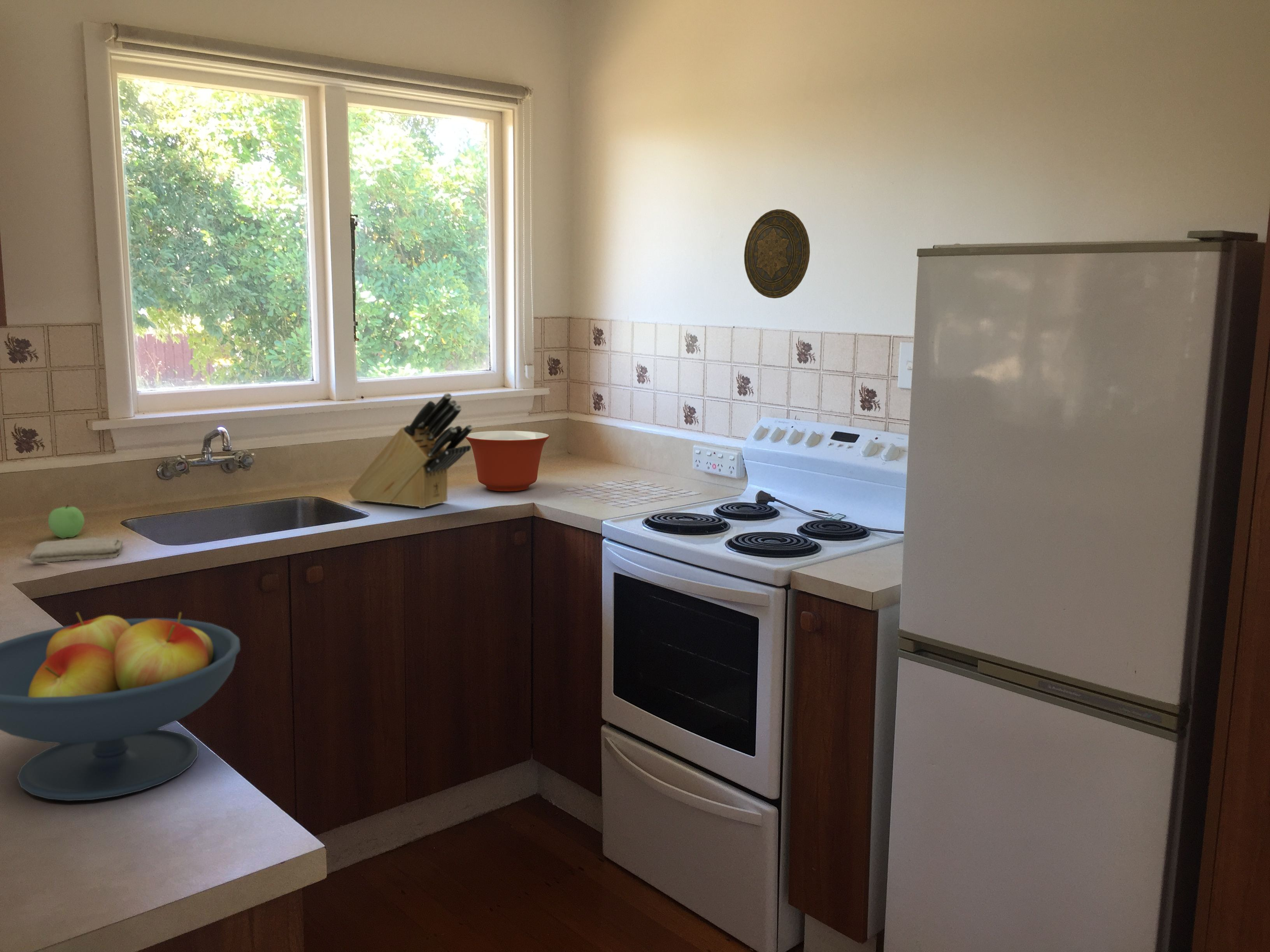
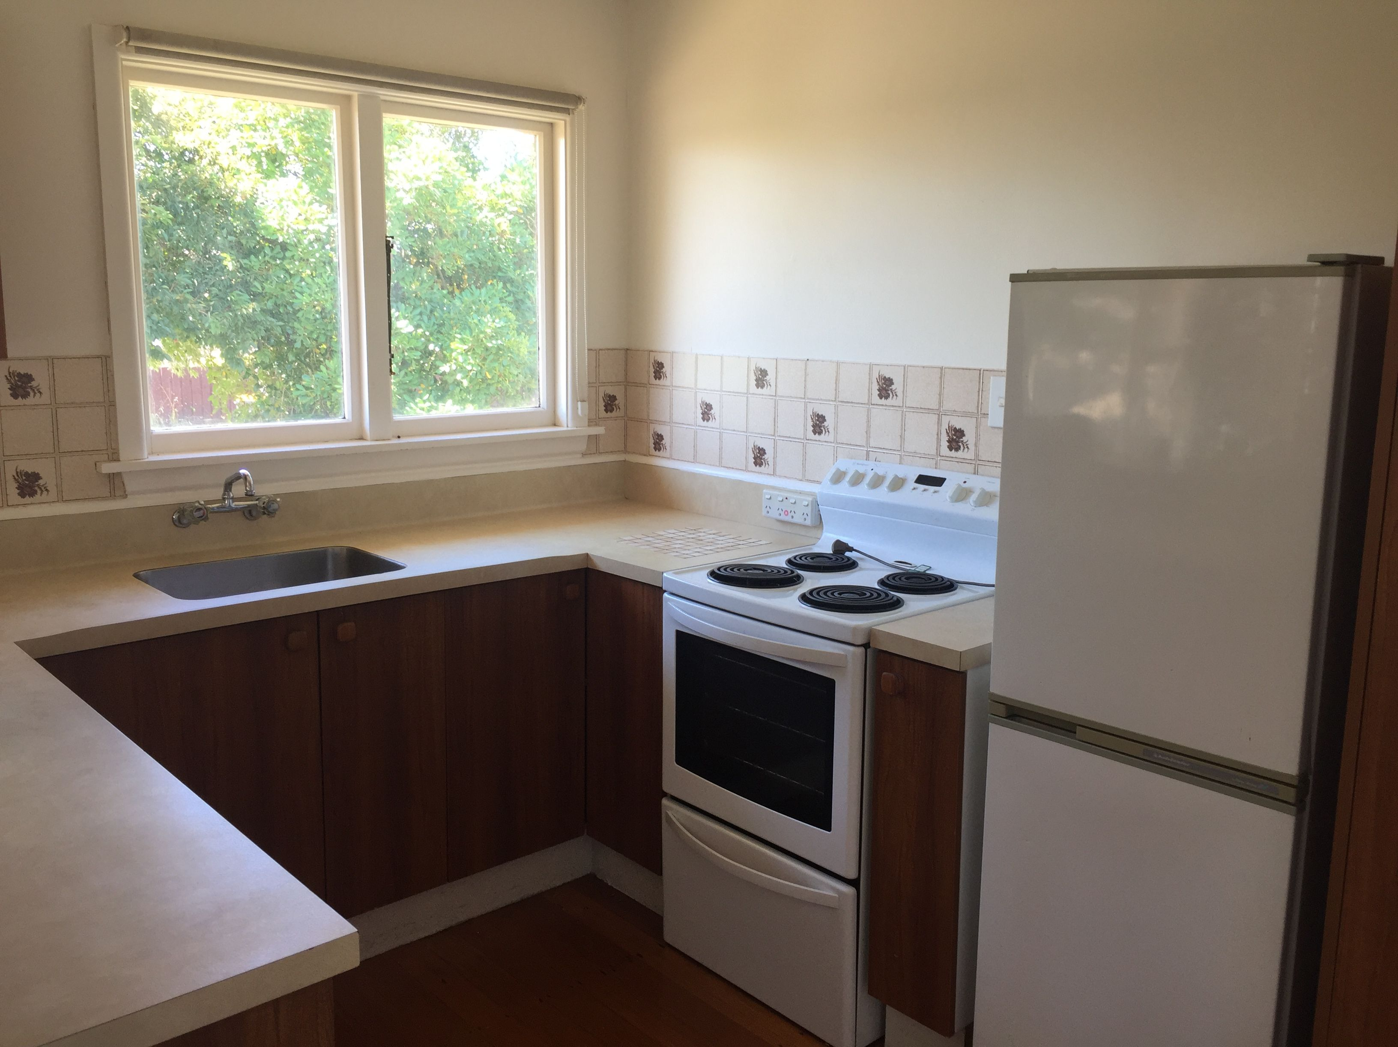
- knife block [348,392,473,509]
- decorative plate [744,209,810,299]
- washcloth [29,537,123,563]
- mixing bowl [465,431,550,492]
- apple [48,504,85,539]
- fruit bowl [0,612,241,801]
